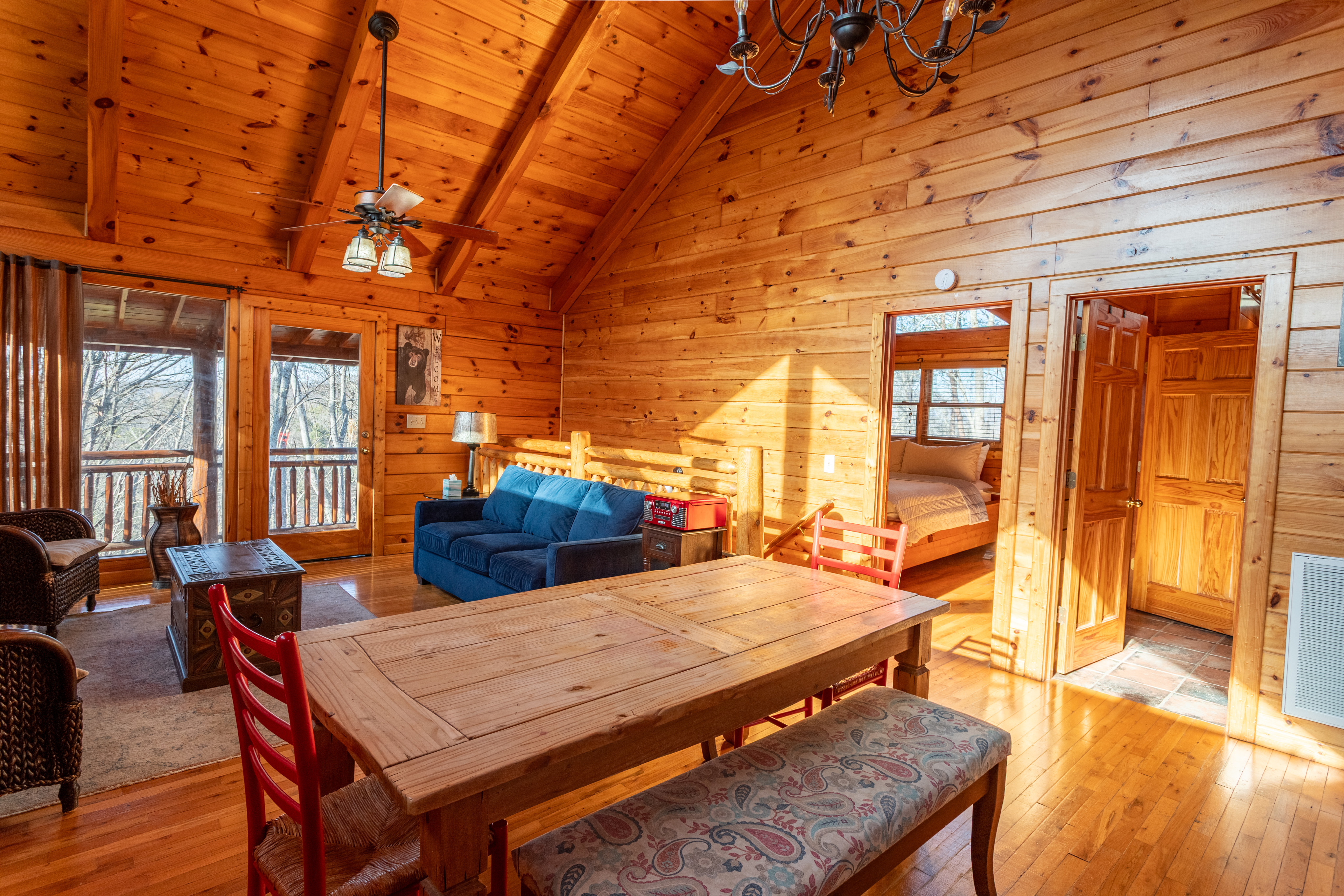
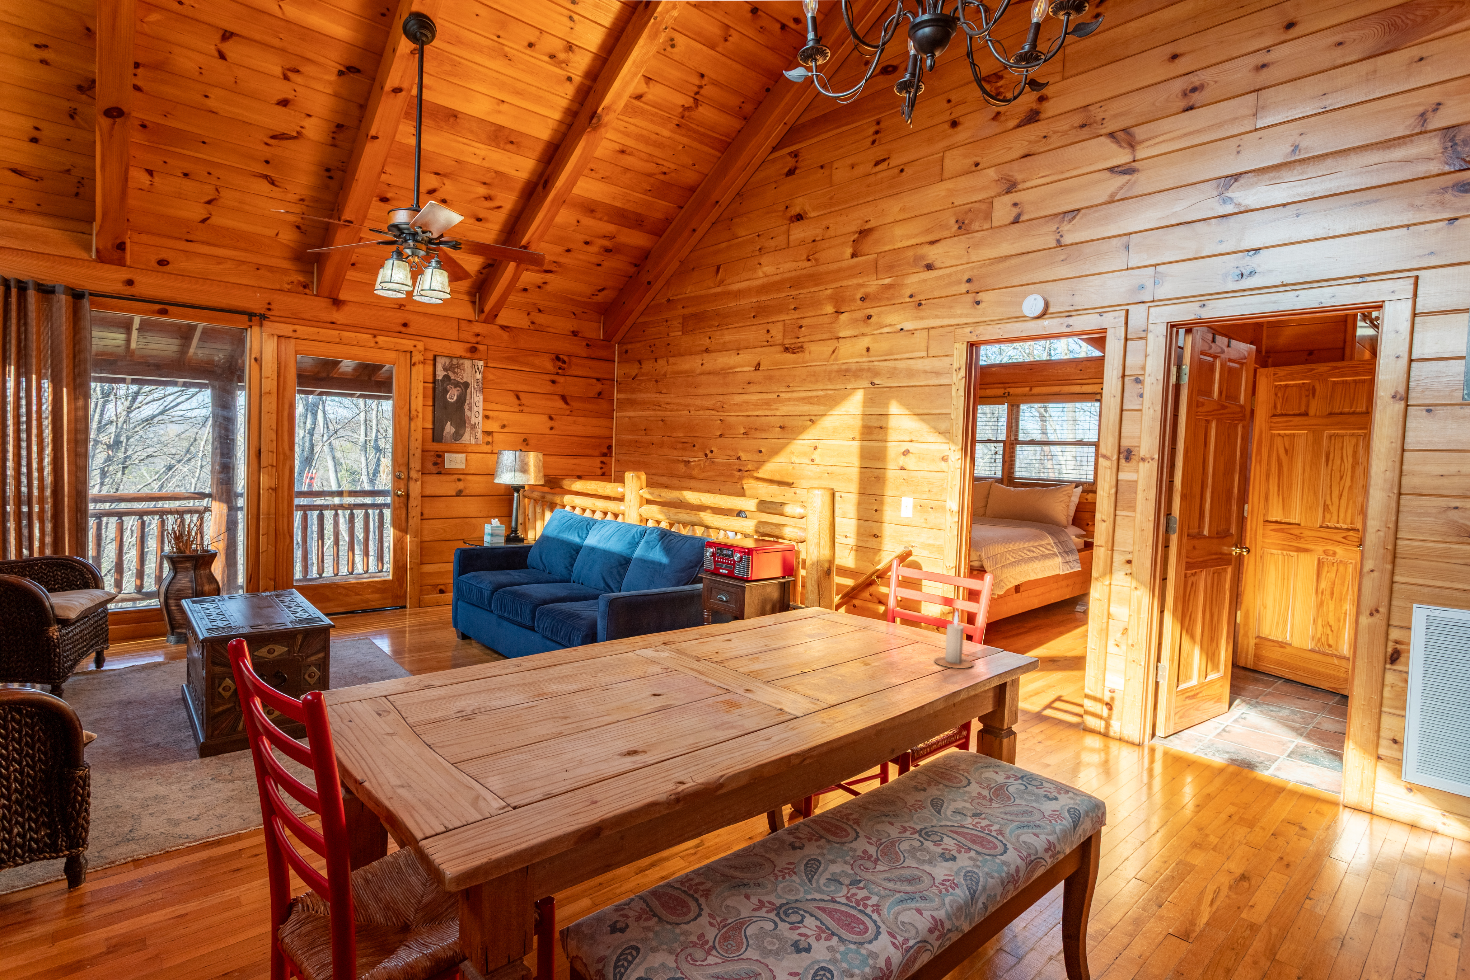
+ candle [934,610,973,668]
